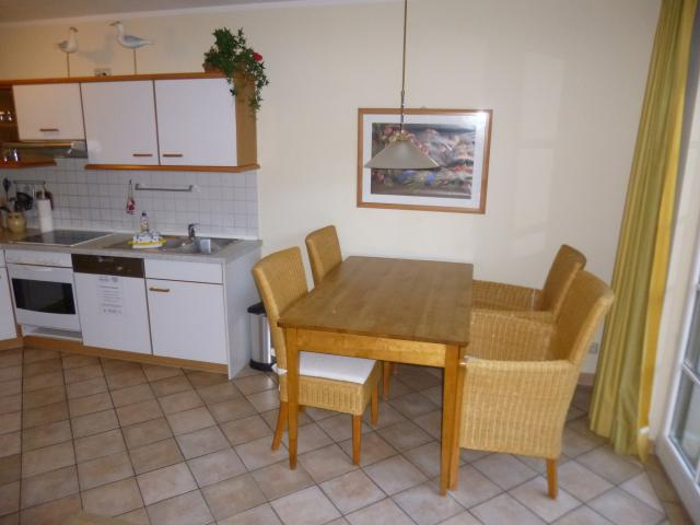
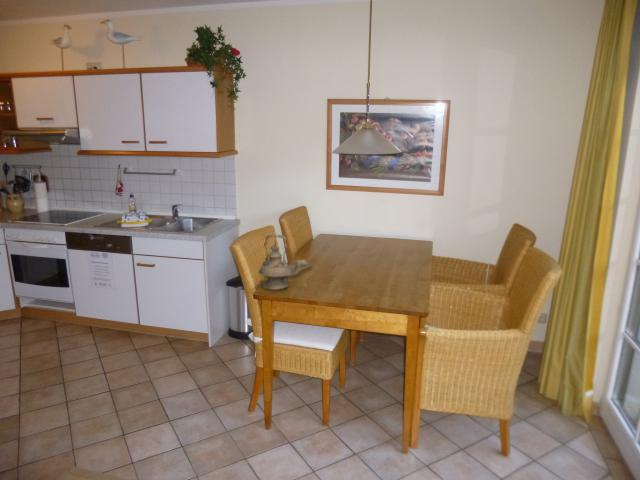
+ teapot [257,233,311,291]
